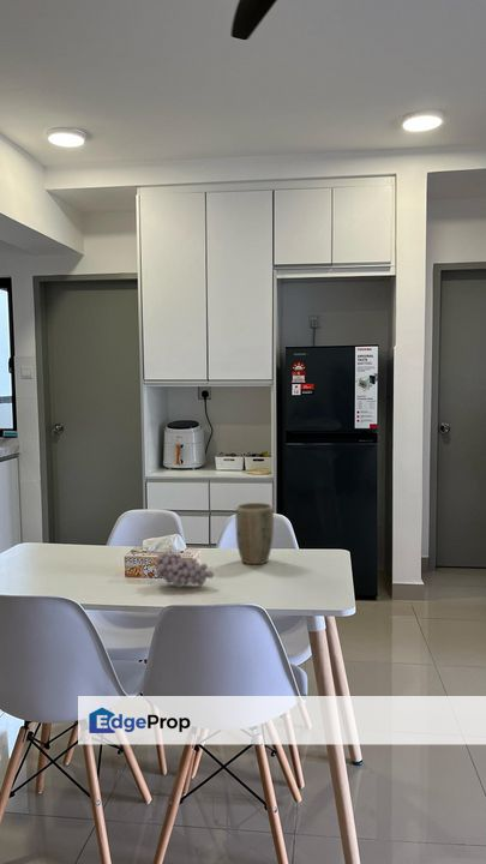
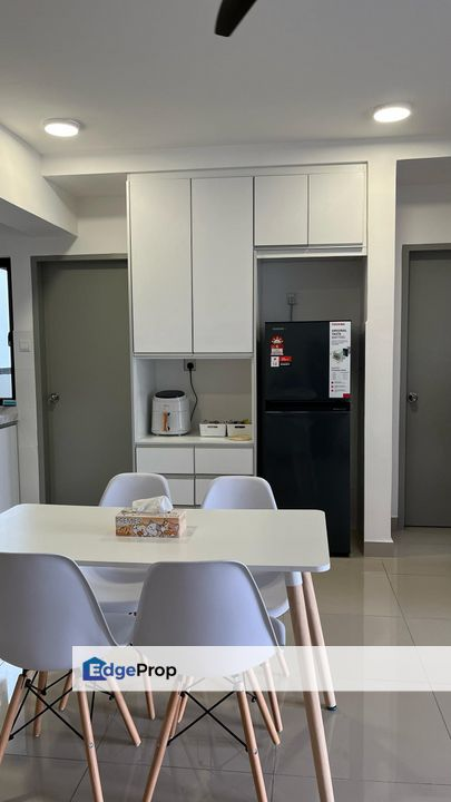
- plant pot [234,502,275,565]
- fruit [152,551,215,587]
